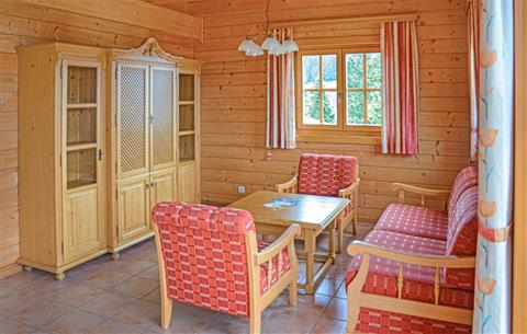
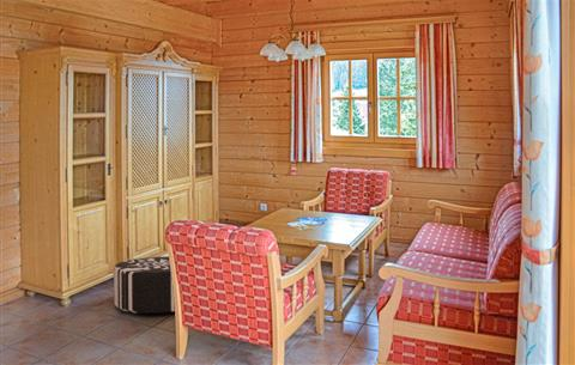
+ pouf [113,255,176,315]
